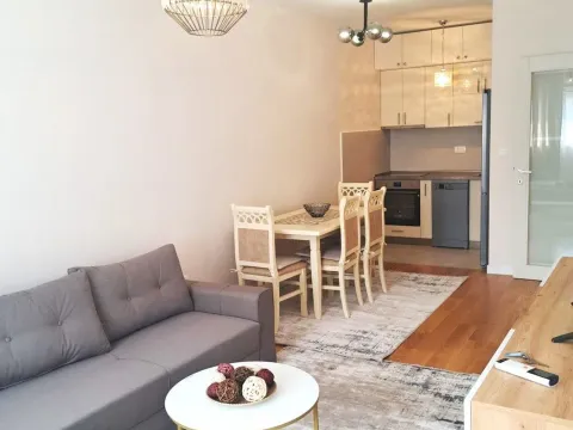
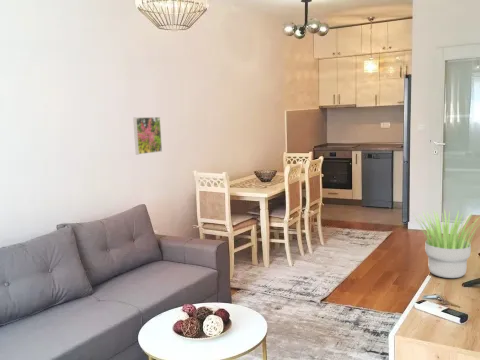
+ potted plant [412,208,480,279]
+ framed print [132,116,163,155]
